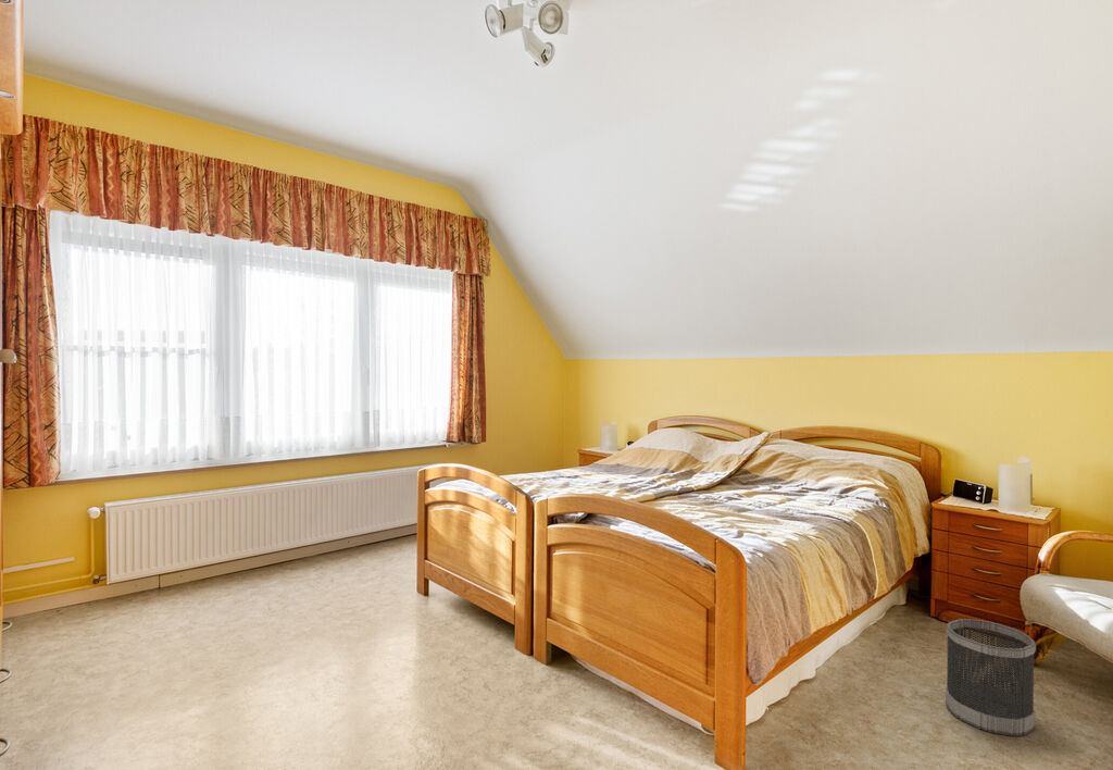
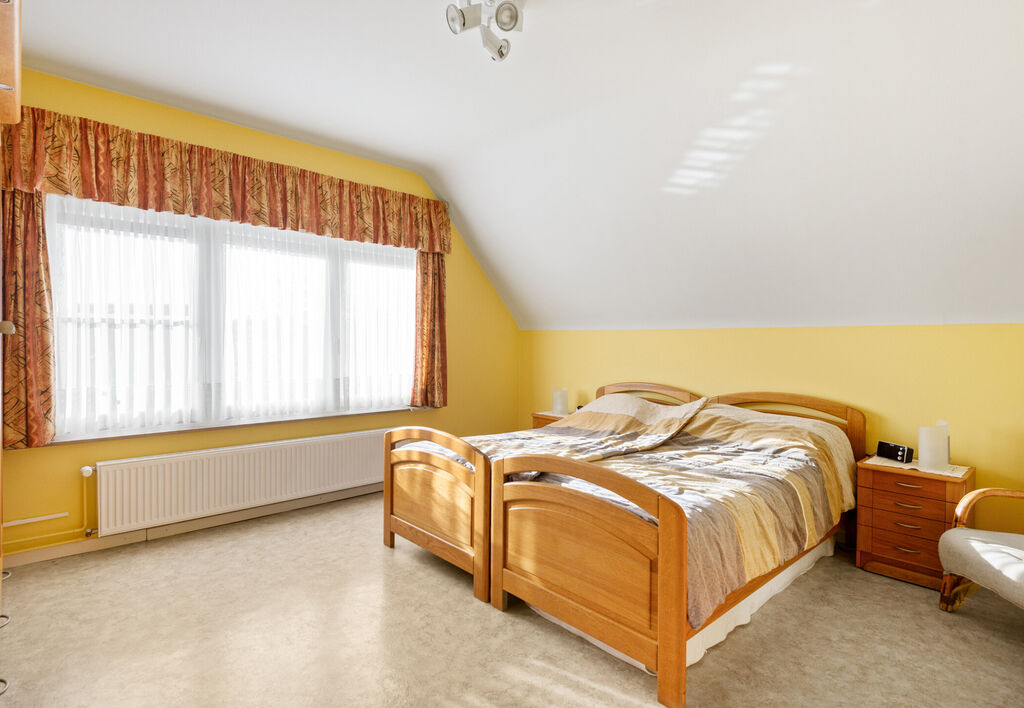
- wastebasket [945,618,1037,737]
